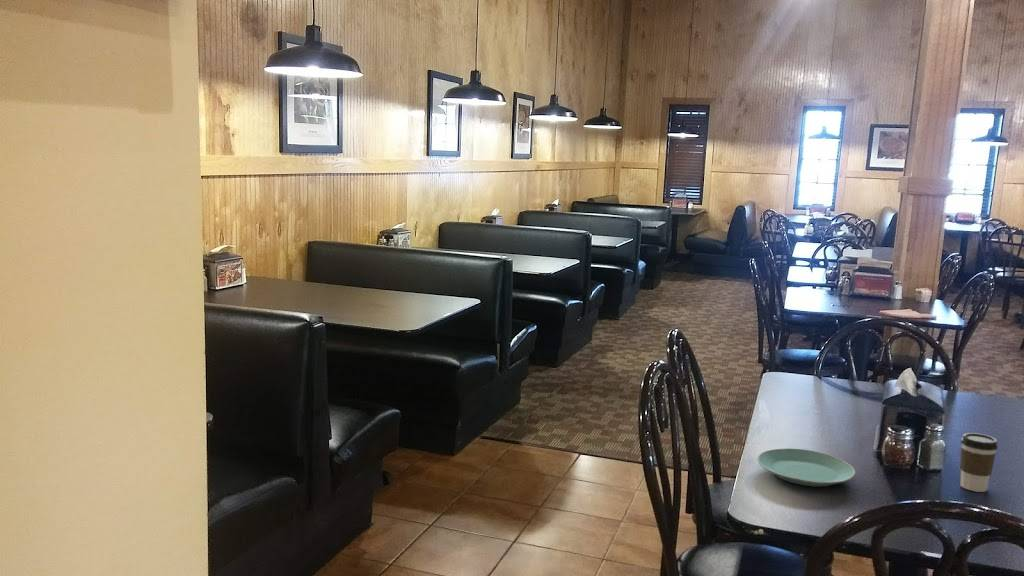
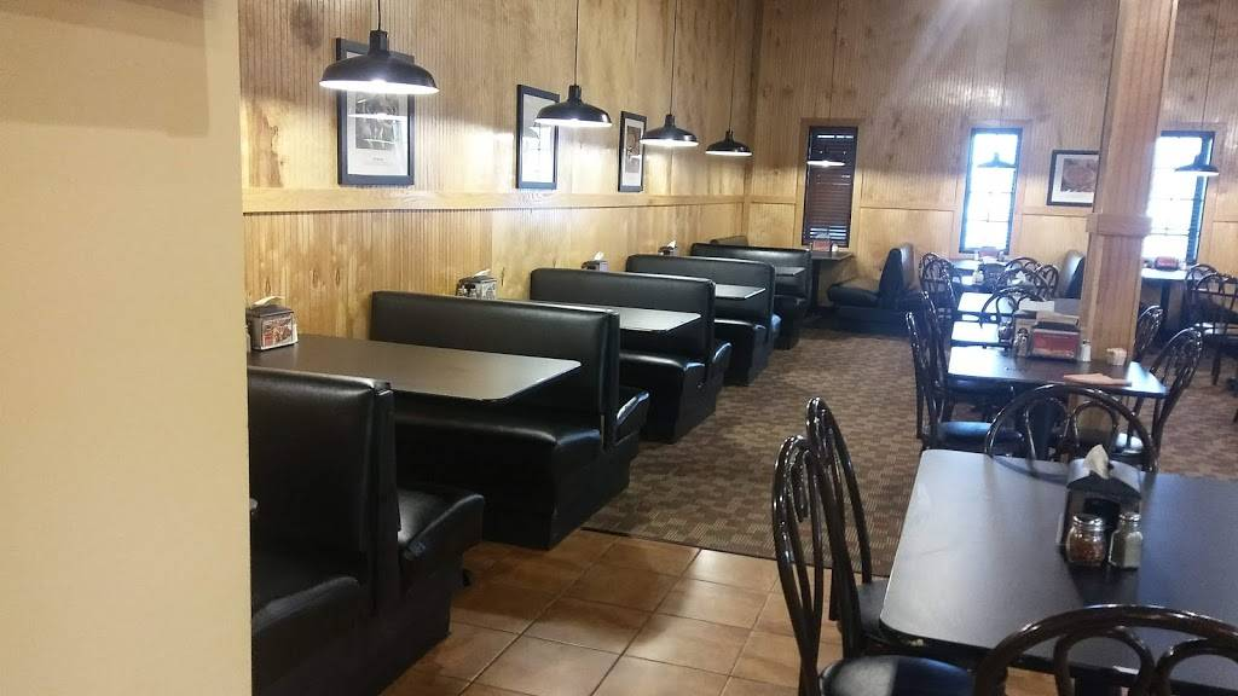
- coffee cup [959,432,999,493]
- plate [756,448,856,487]
